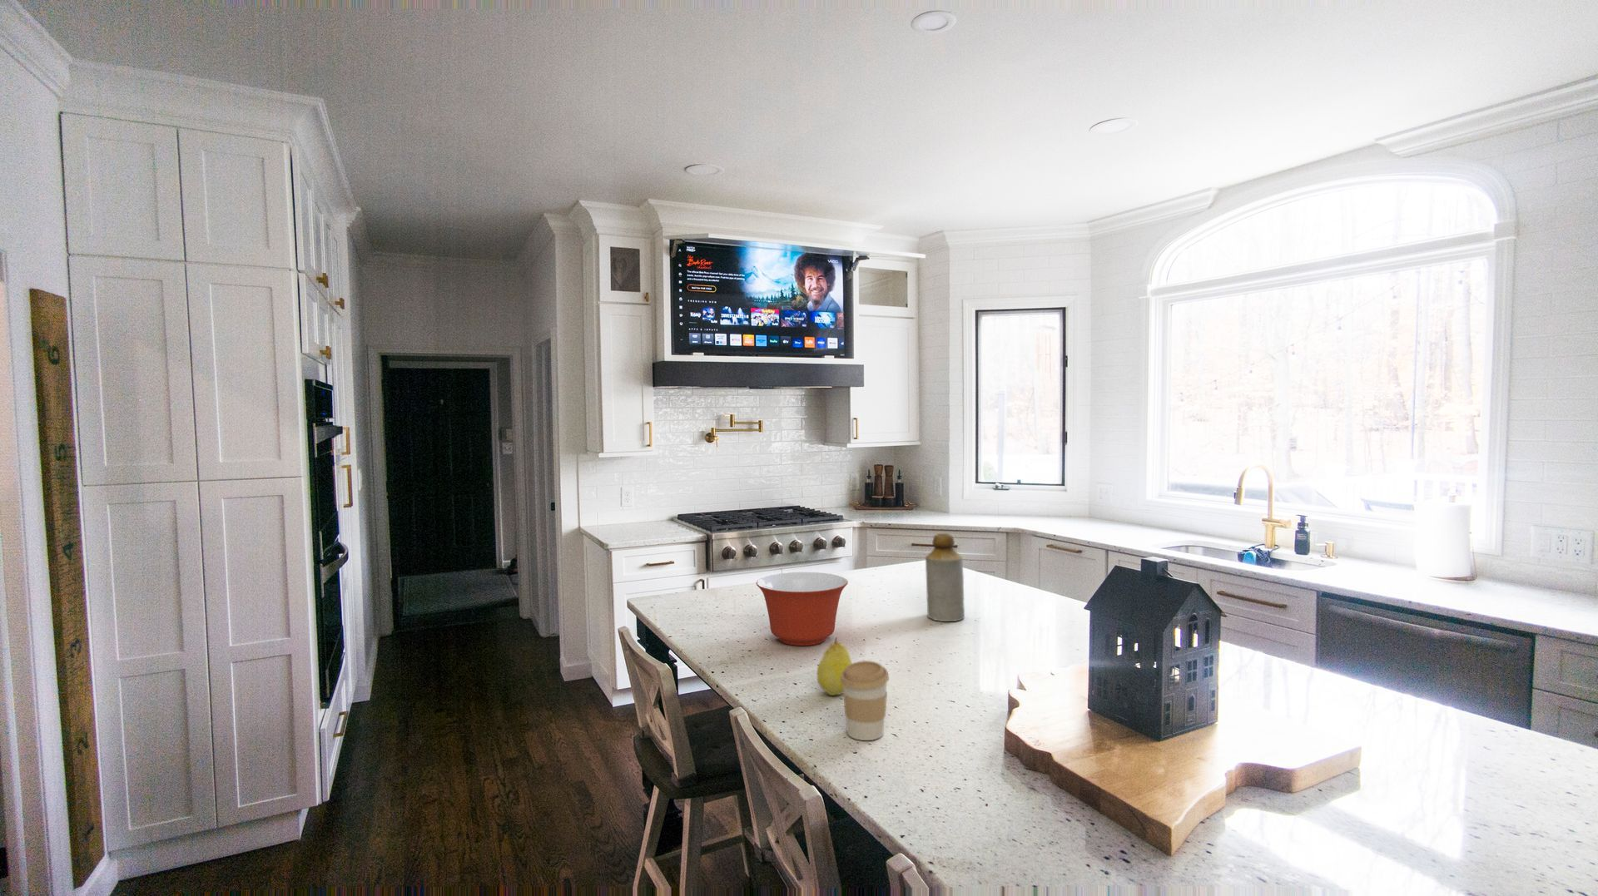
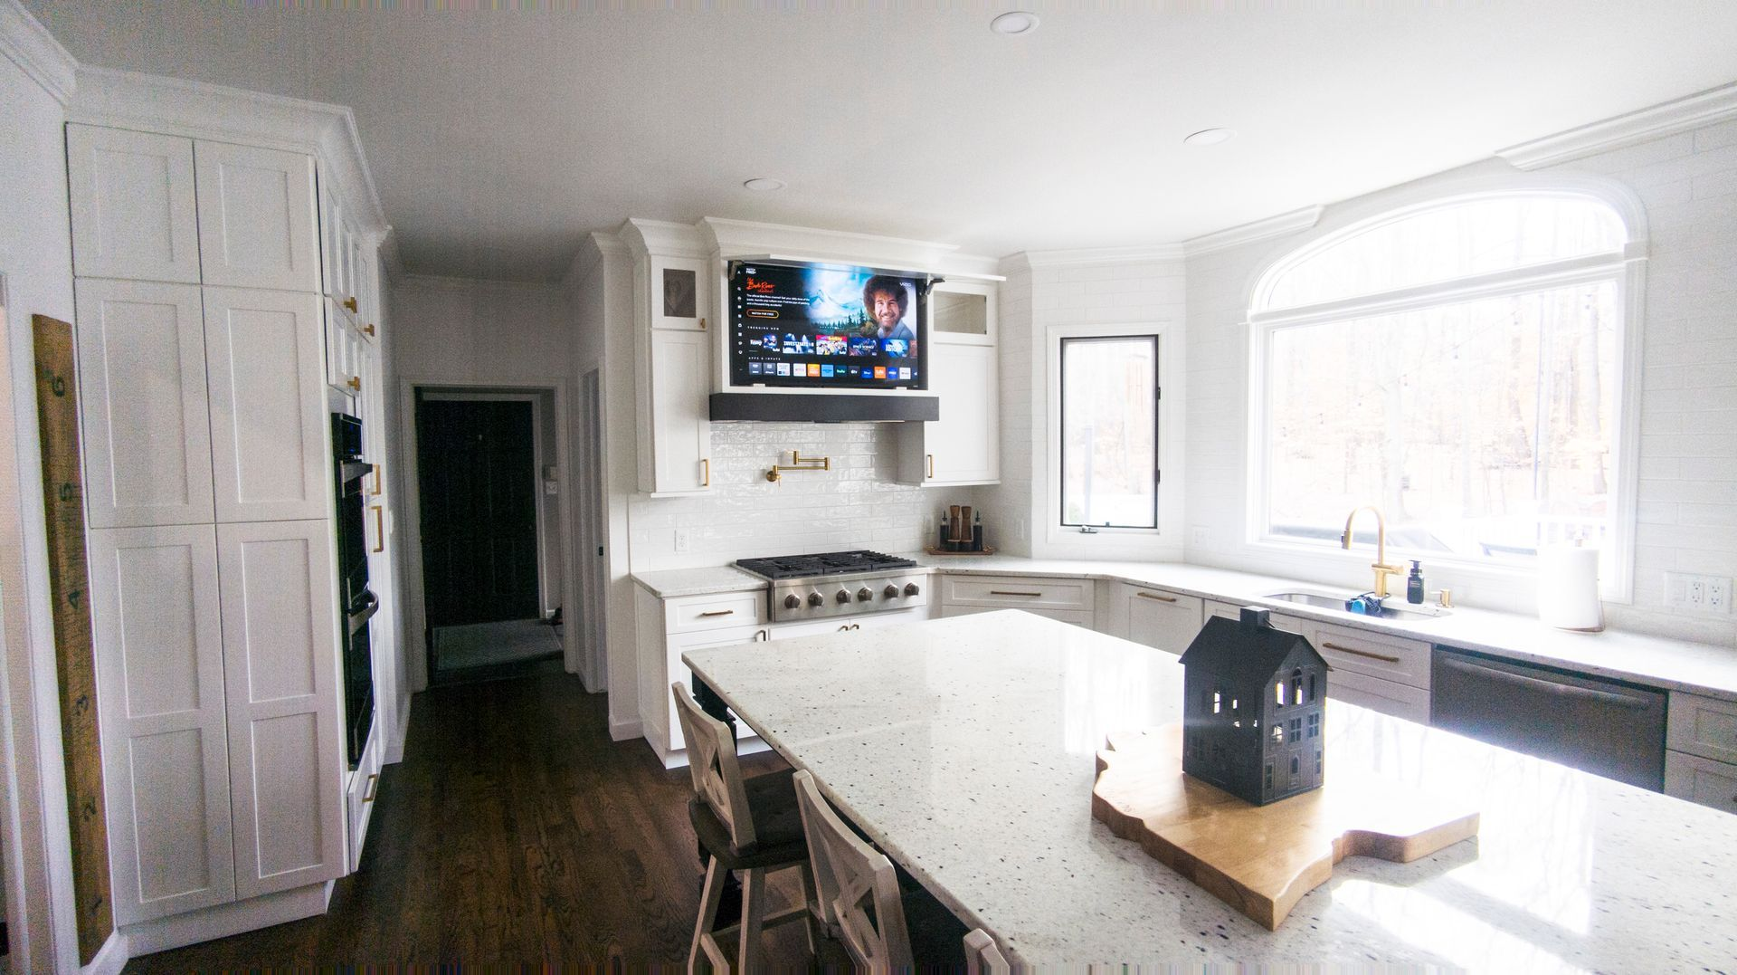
- coffee cup [841,660,890,741]
- bottle [925,532,966,622]
- fruit [817,636,853,696]
- mixing bowl [756,571,848,646]
